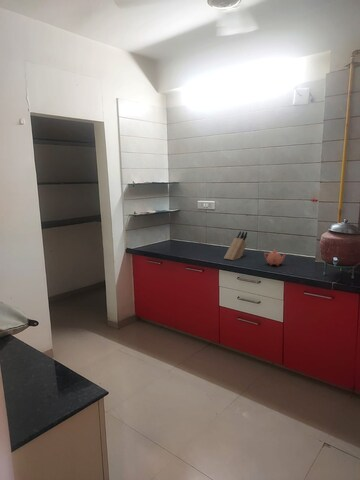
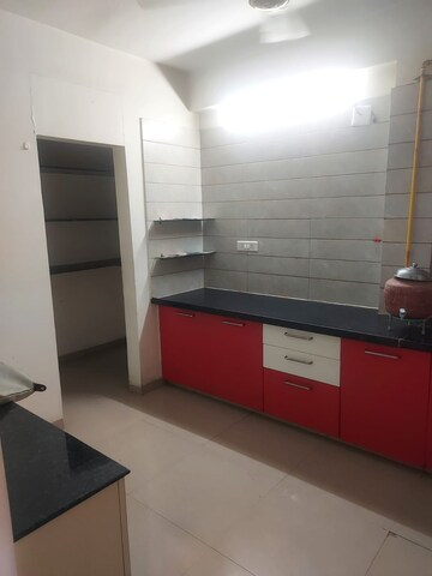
- teapot [263,248,287,267]
- knife block [223,230,248,261]
